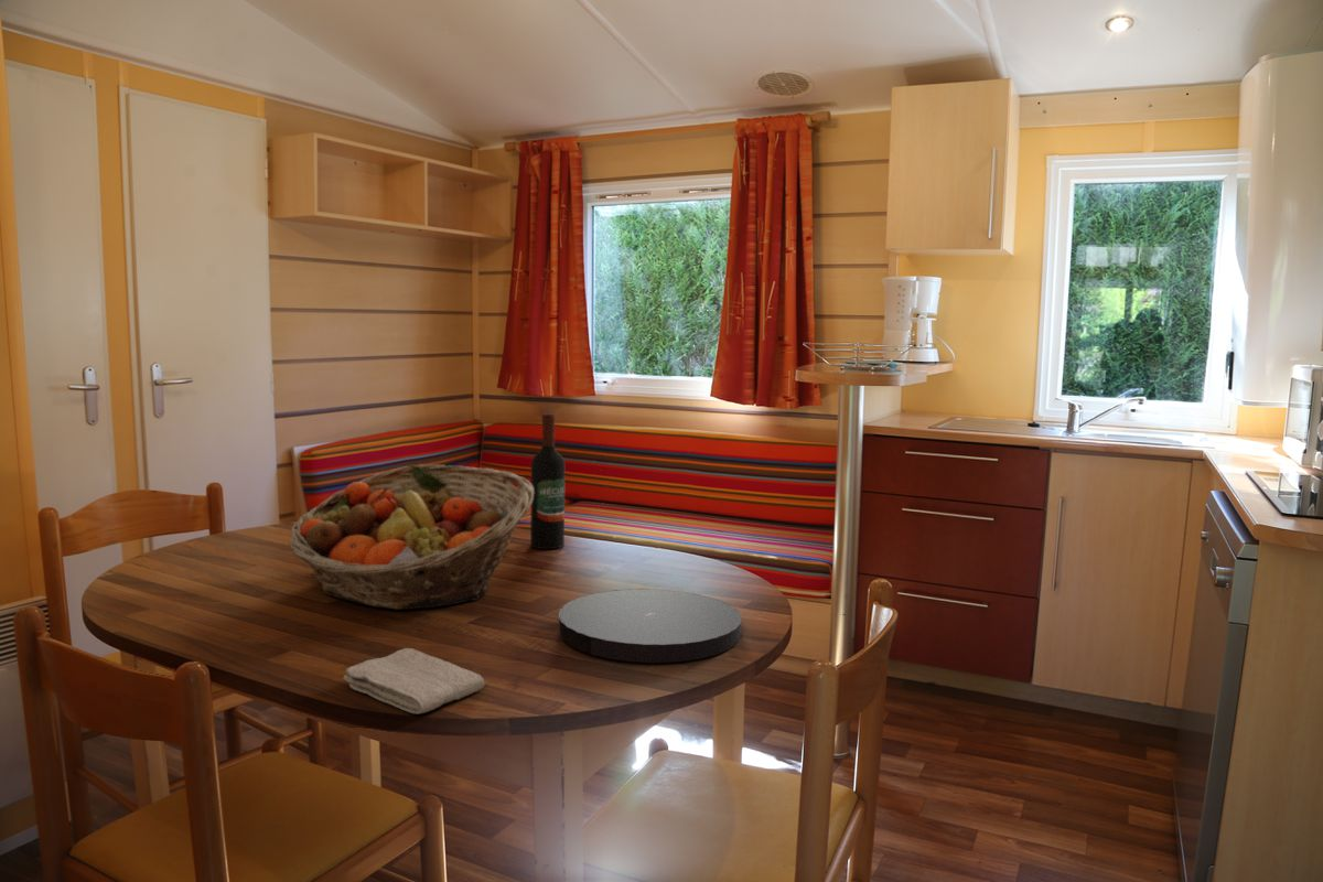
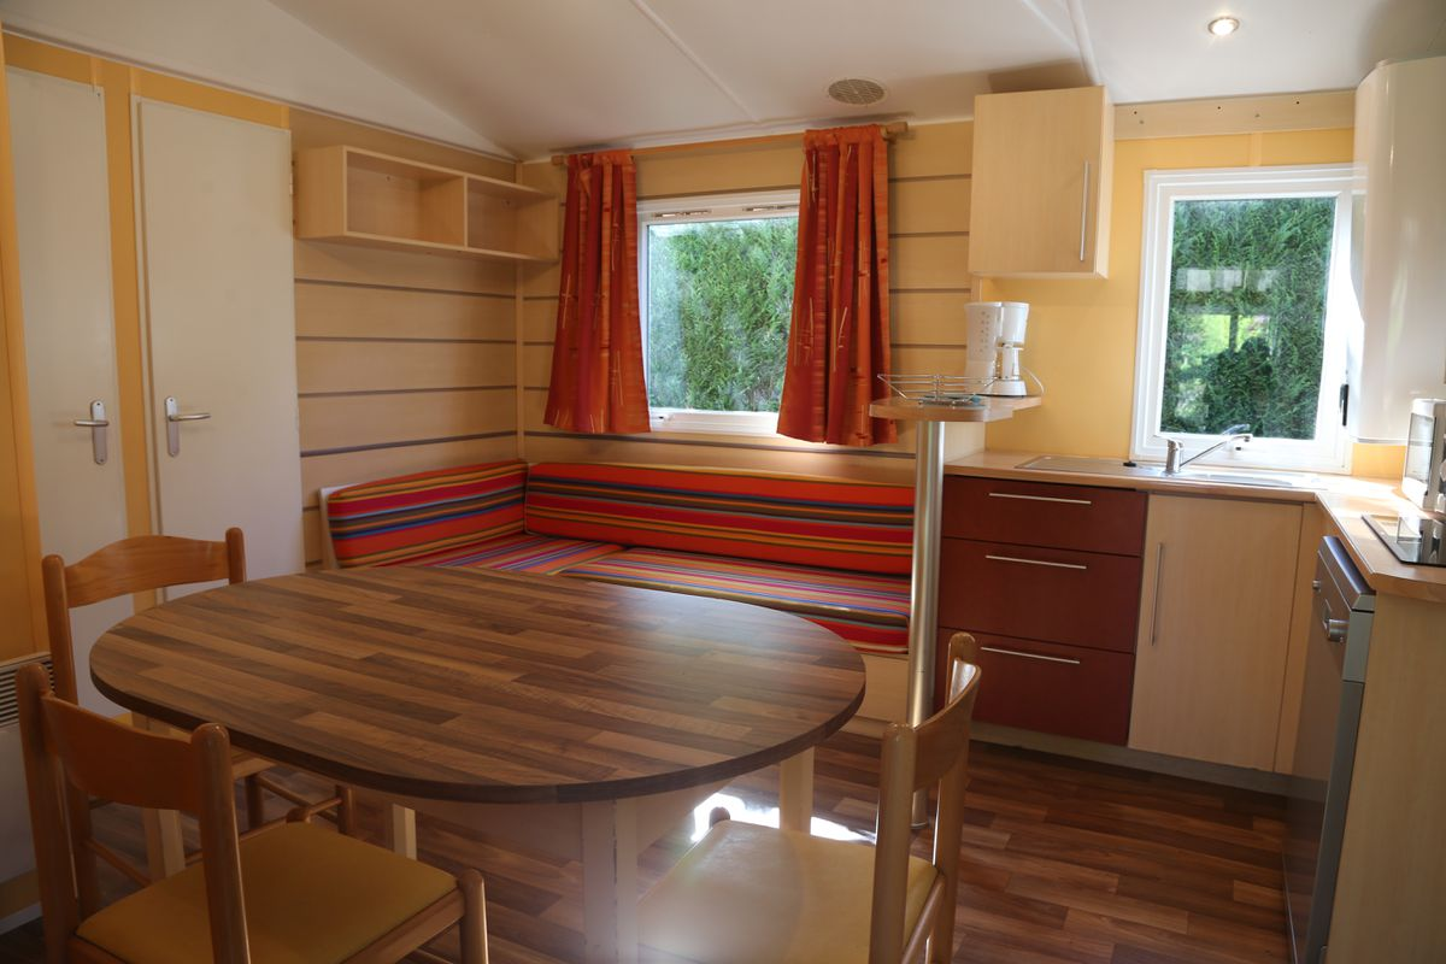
- wine bottle [529,412,566,550]
- fruit basket [288,463,534,611]
- plate [558,588,743,664]
- washcloth [343,647,486,714]
